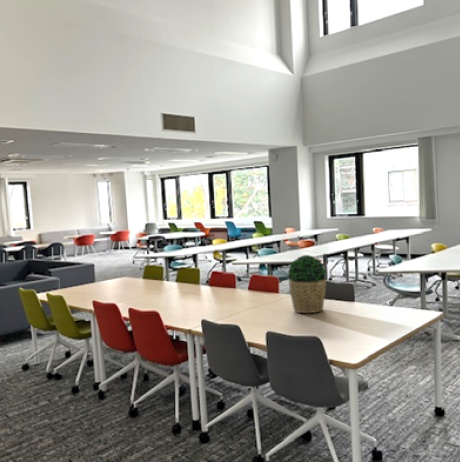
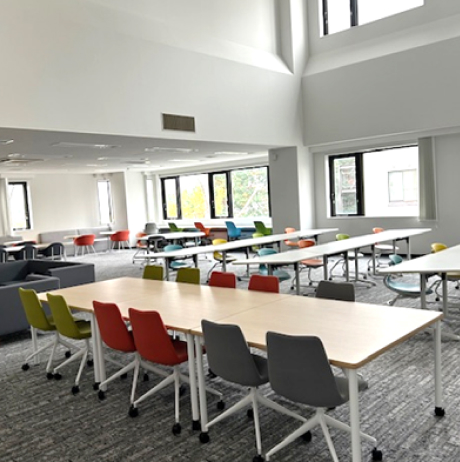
- potted plant [287,254,327,314]
